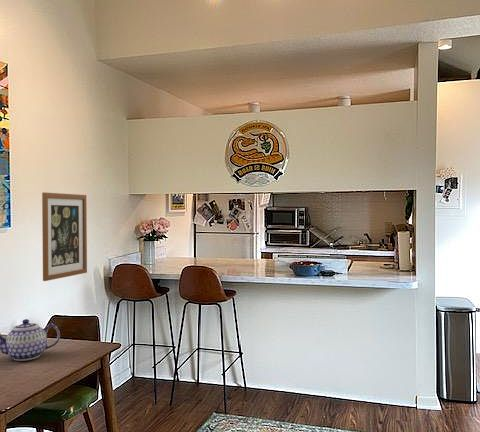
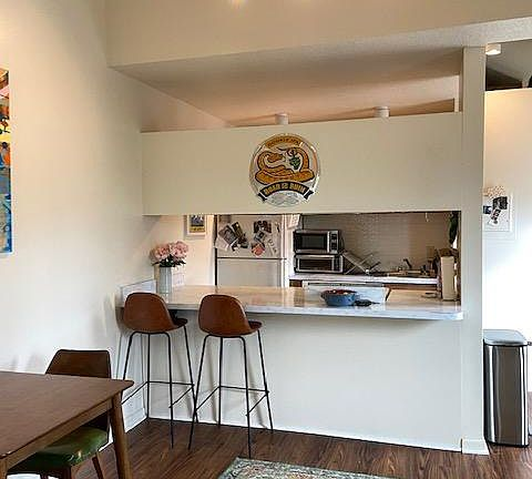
- teapot [0,318,61,362]
- wall art [41,191,88,282]
